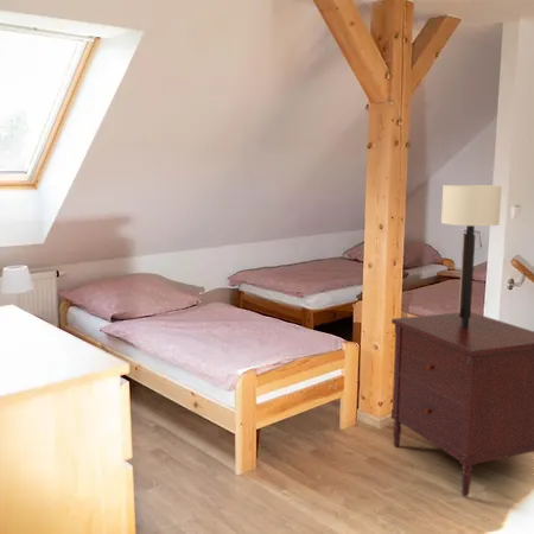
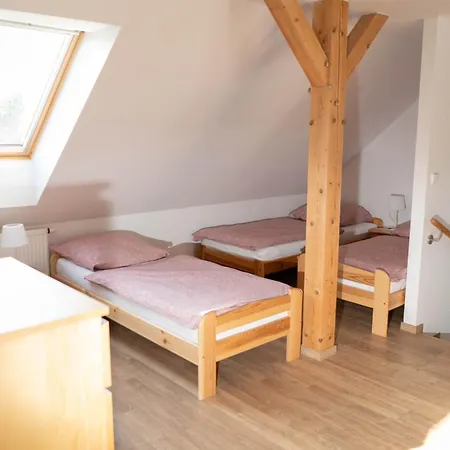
- wall sconce [440,184,503,329]
- dresser [390,311,534,497]
